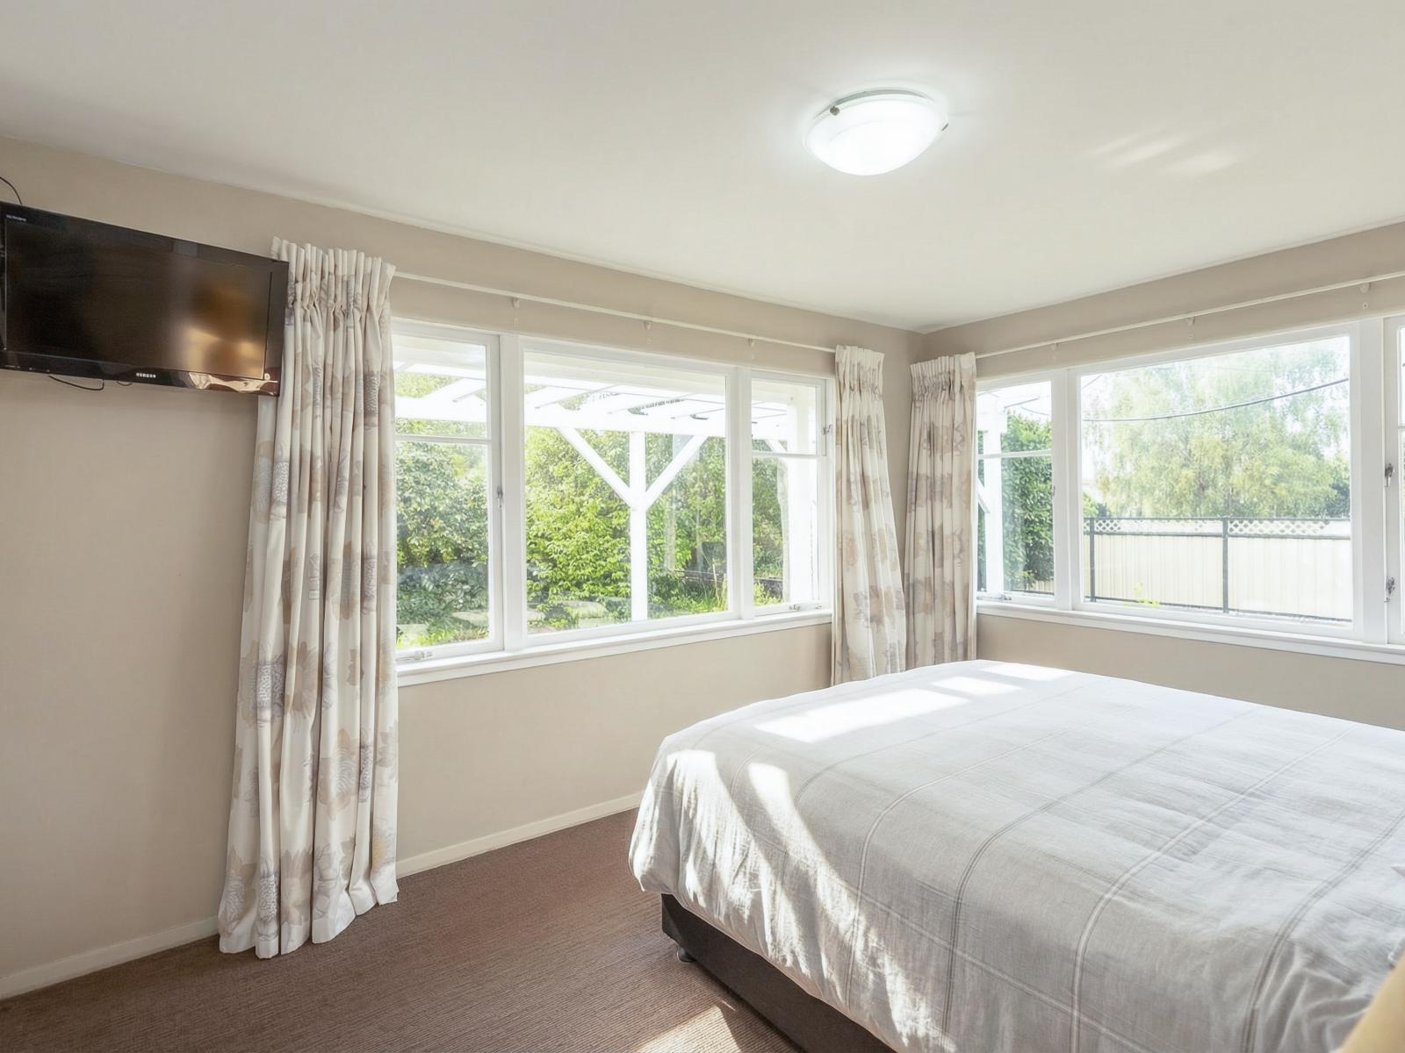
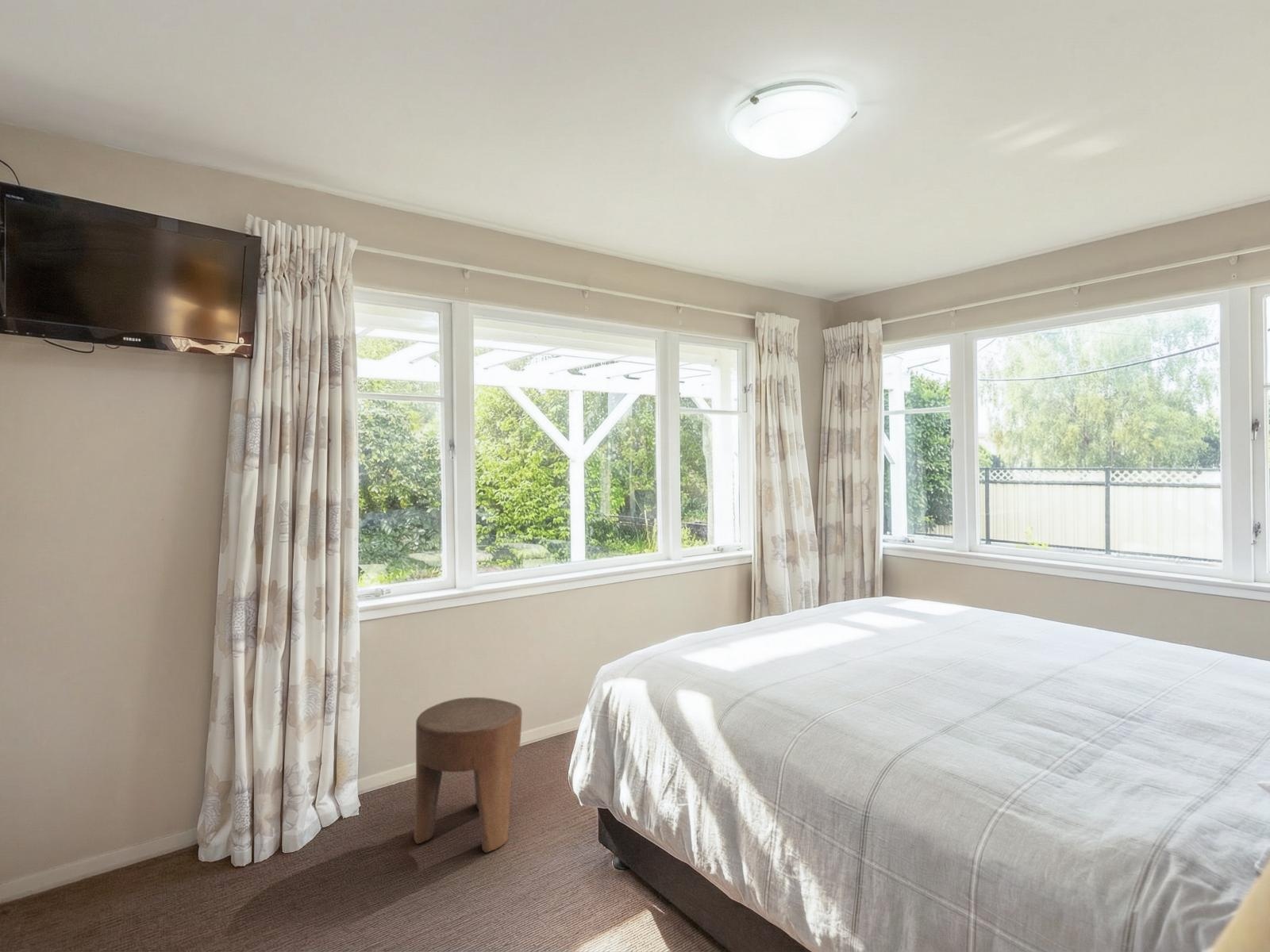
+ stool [414,697,523,854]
